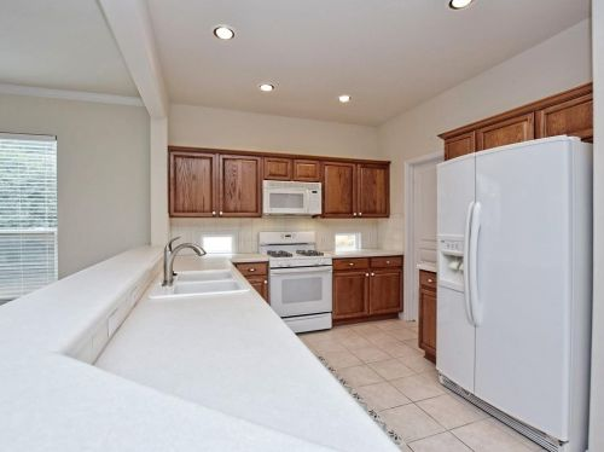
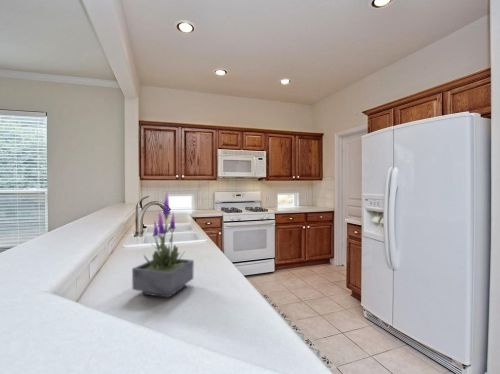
+ potted plant [131,190,195,299]
